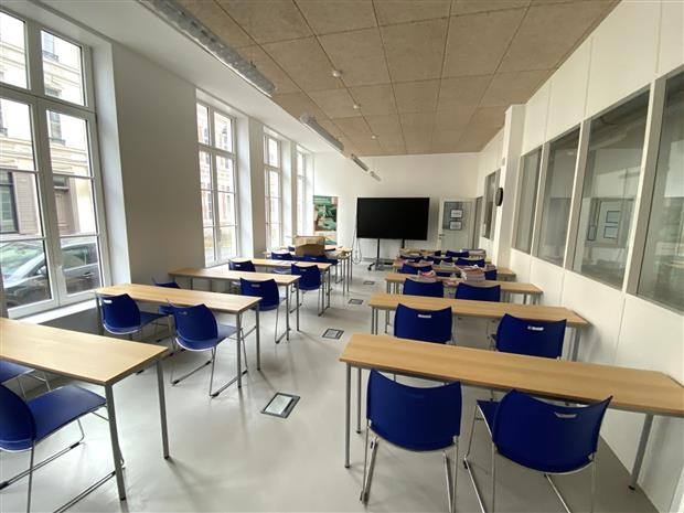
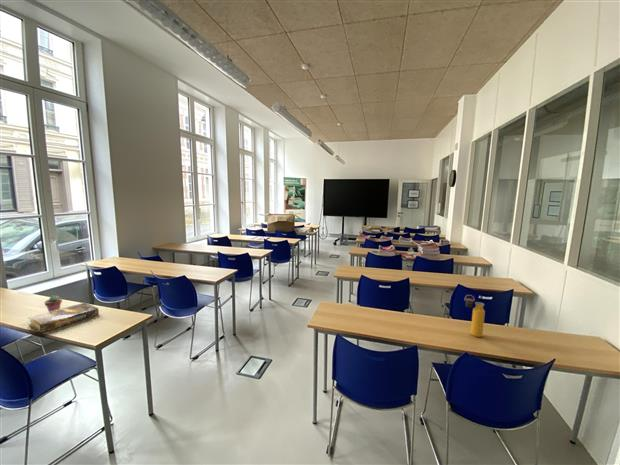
+ water bottle [464,294,486,338]
+ book [27,302,100,334]
+ potted succulent [44,295,63,312]
